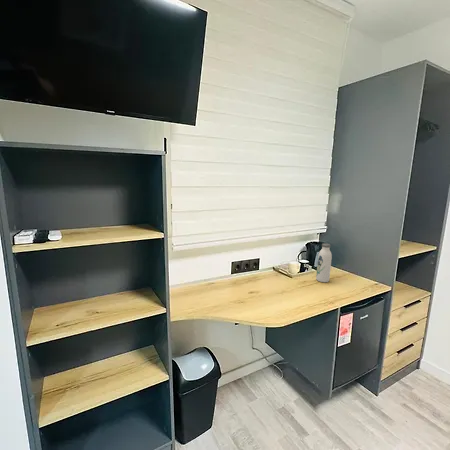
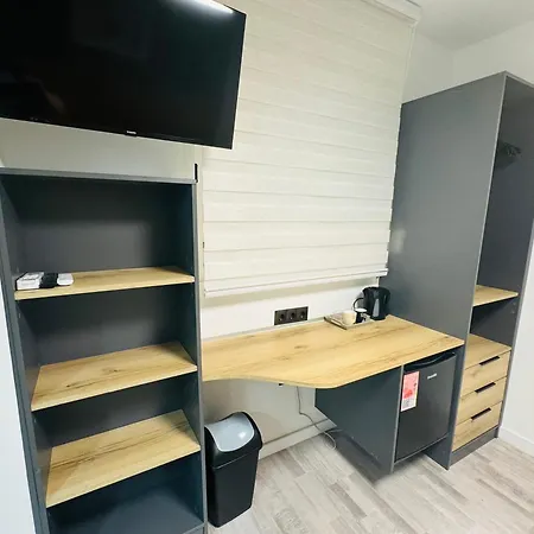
- water bottle [315,242,333,283]
